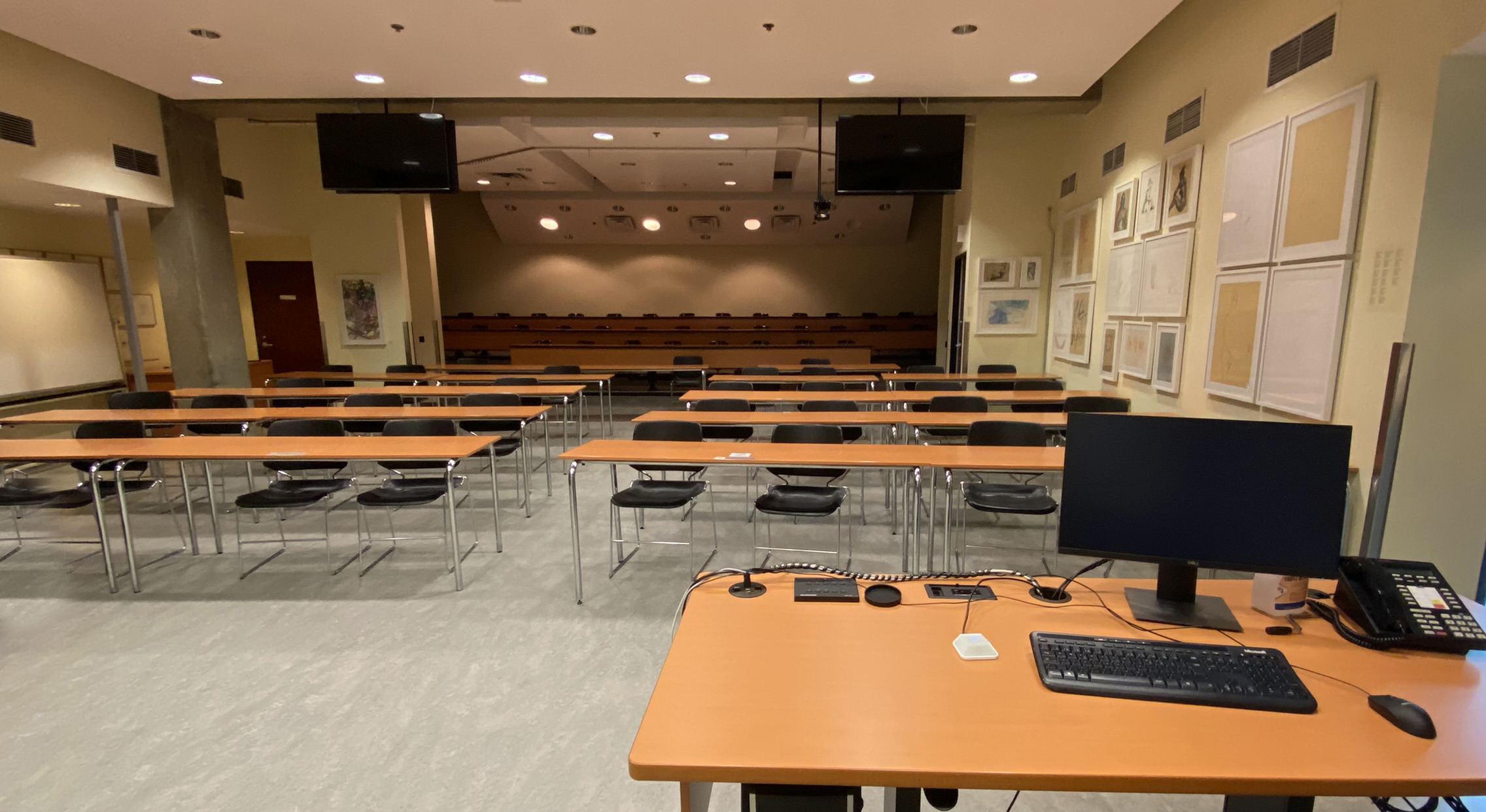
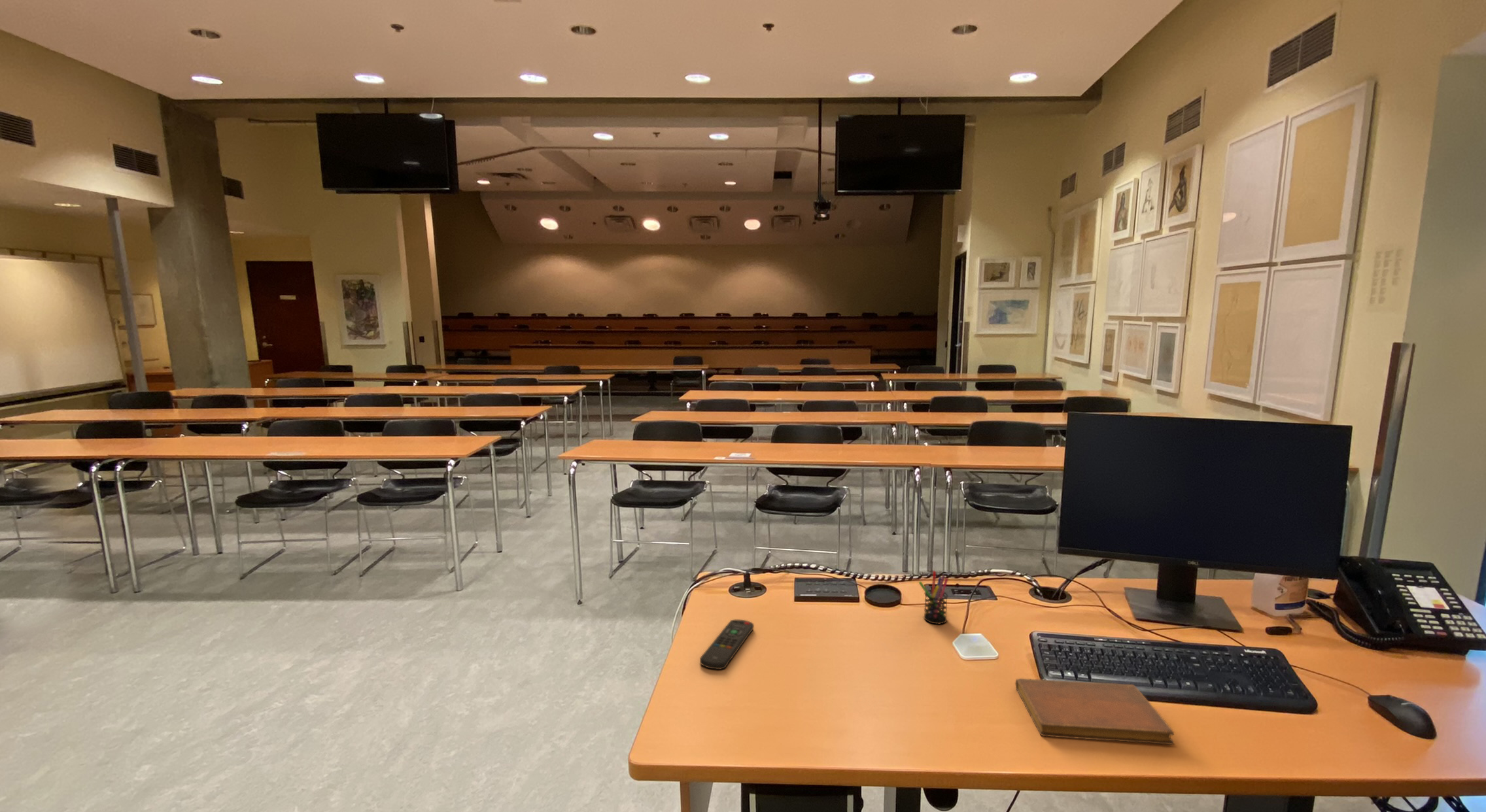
+ pen holder [918,570,949,625]
+ notebook [1014,678,1175,745]
+ remote control [699,619,754,670]
